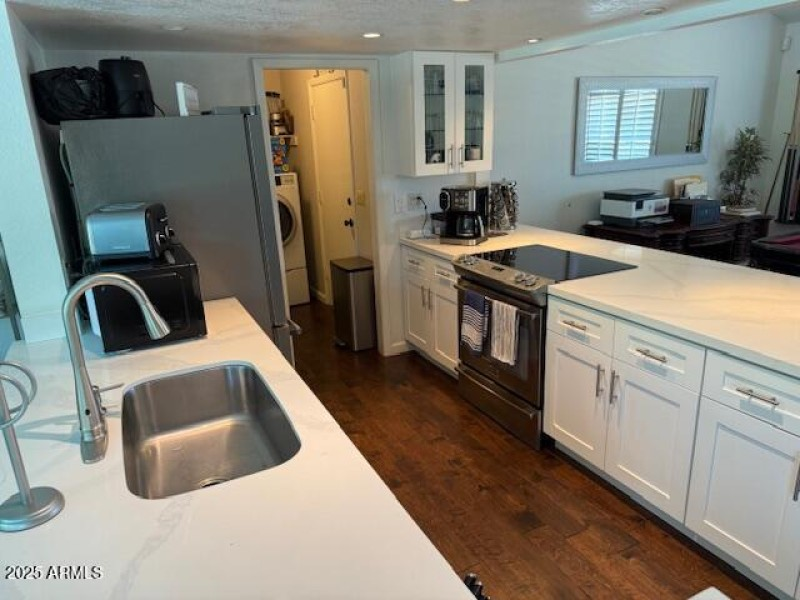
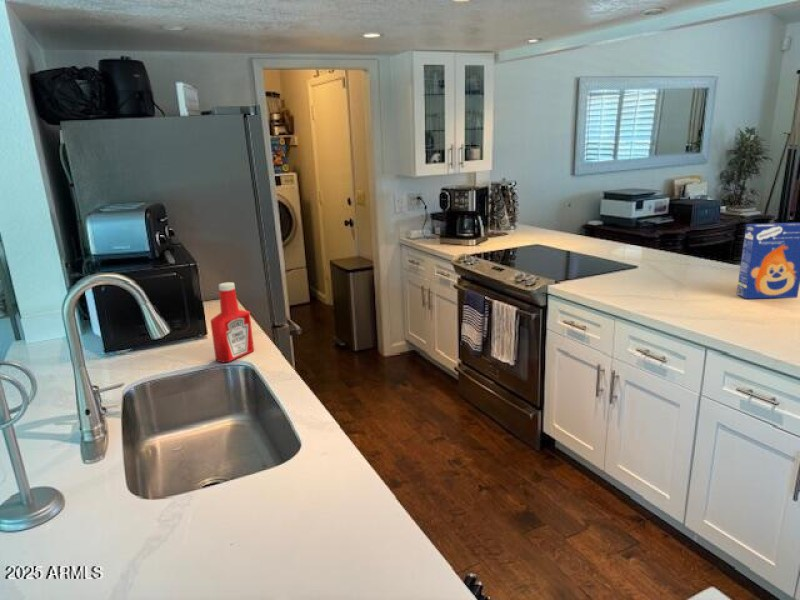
+ soap bottle [209,281,255,364]
+ cereal box [736,222,800,300]
